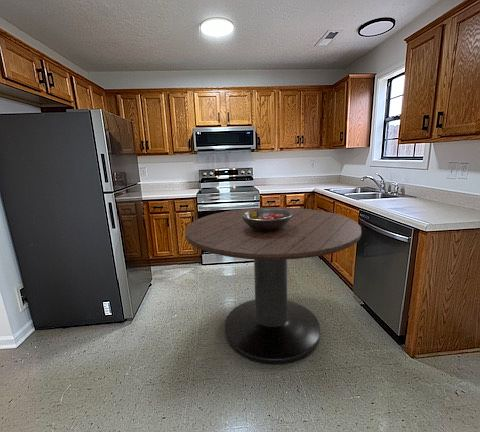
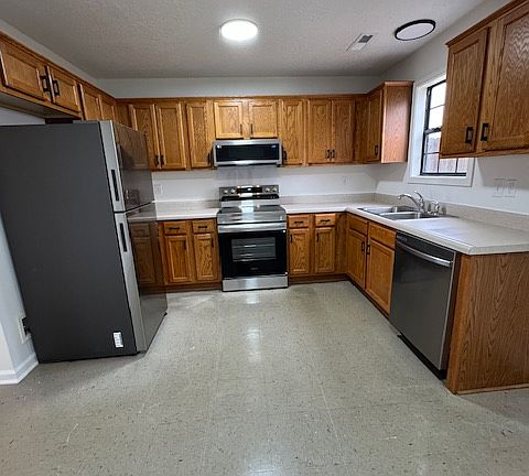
- dining table [184,206,362,366]
- fruit bowl [241,209,292,231]
